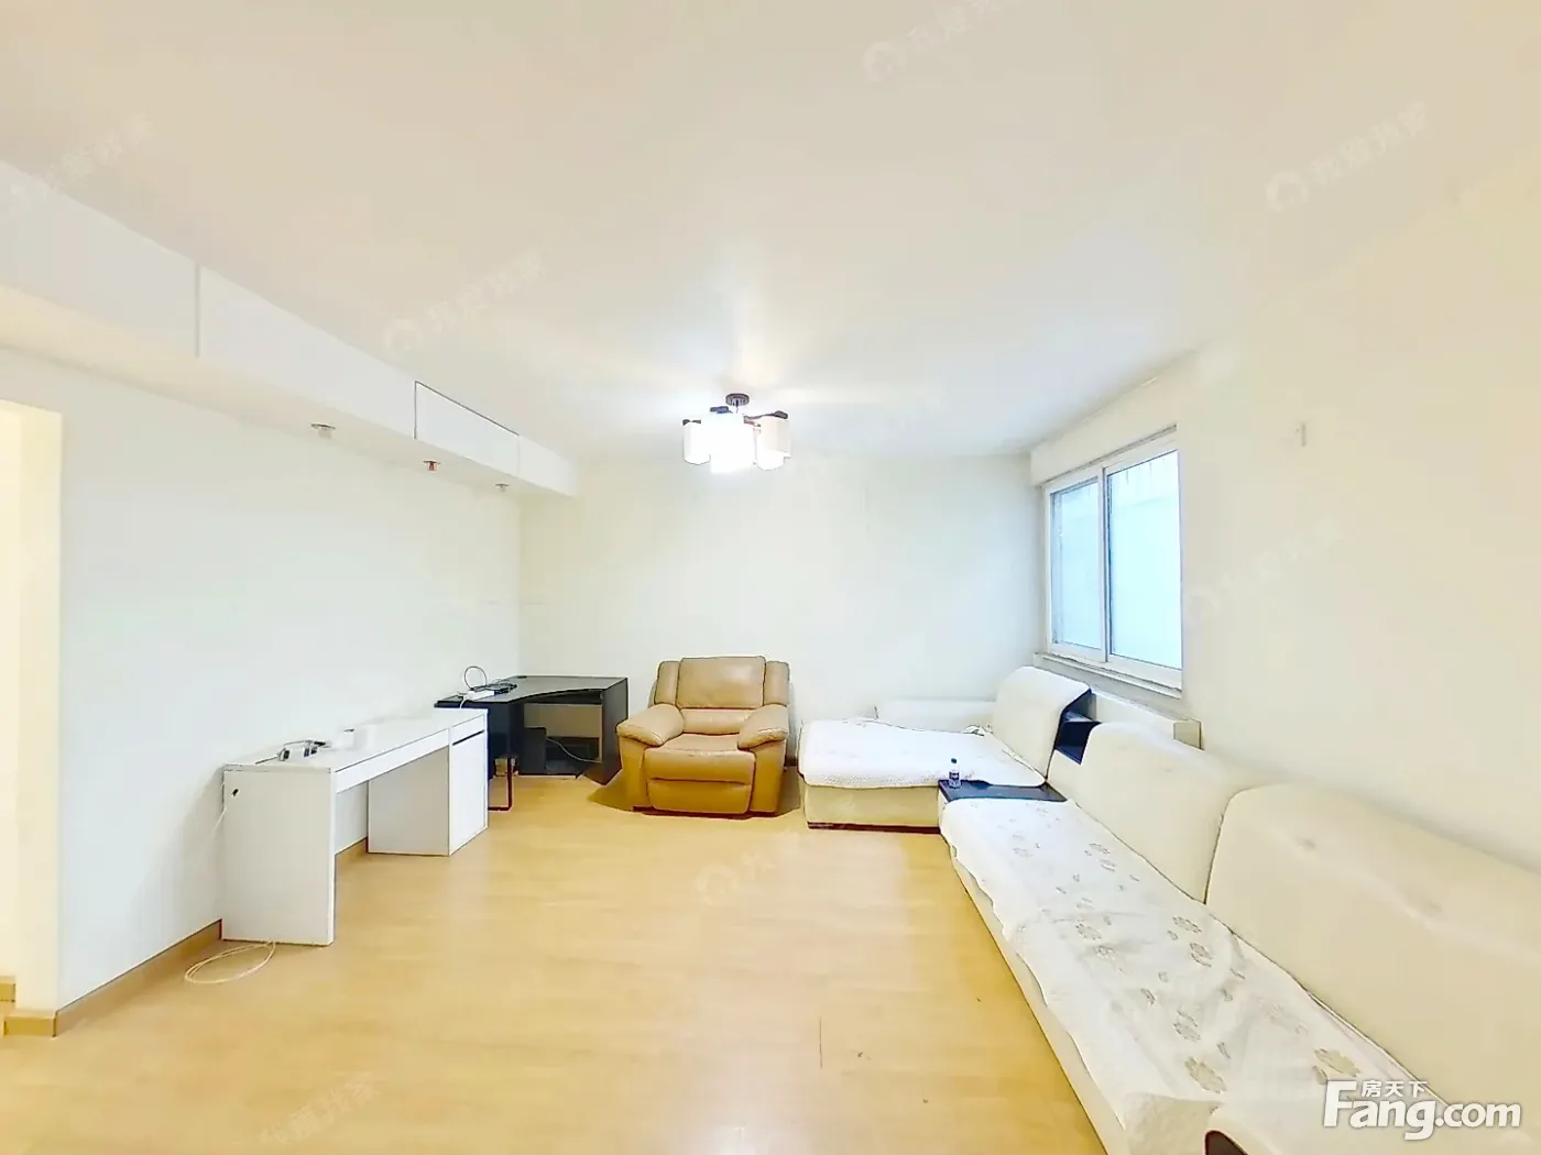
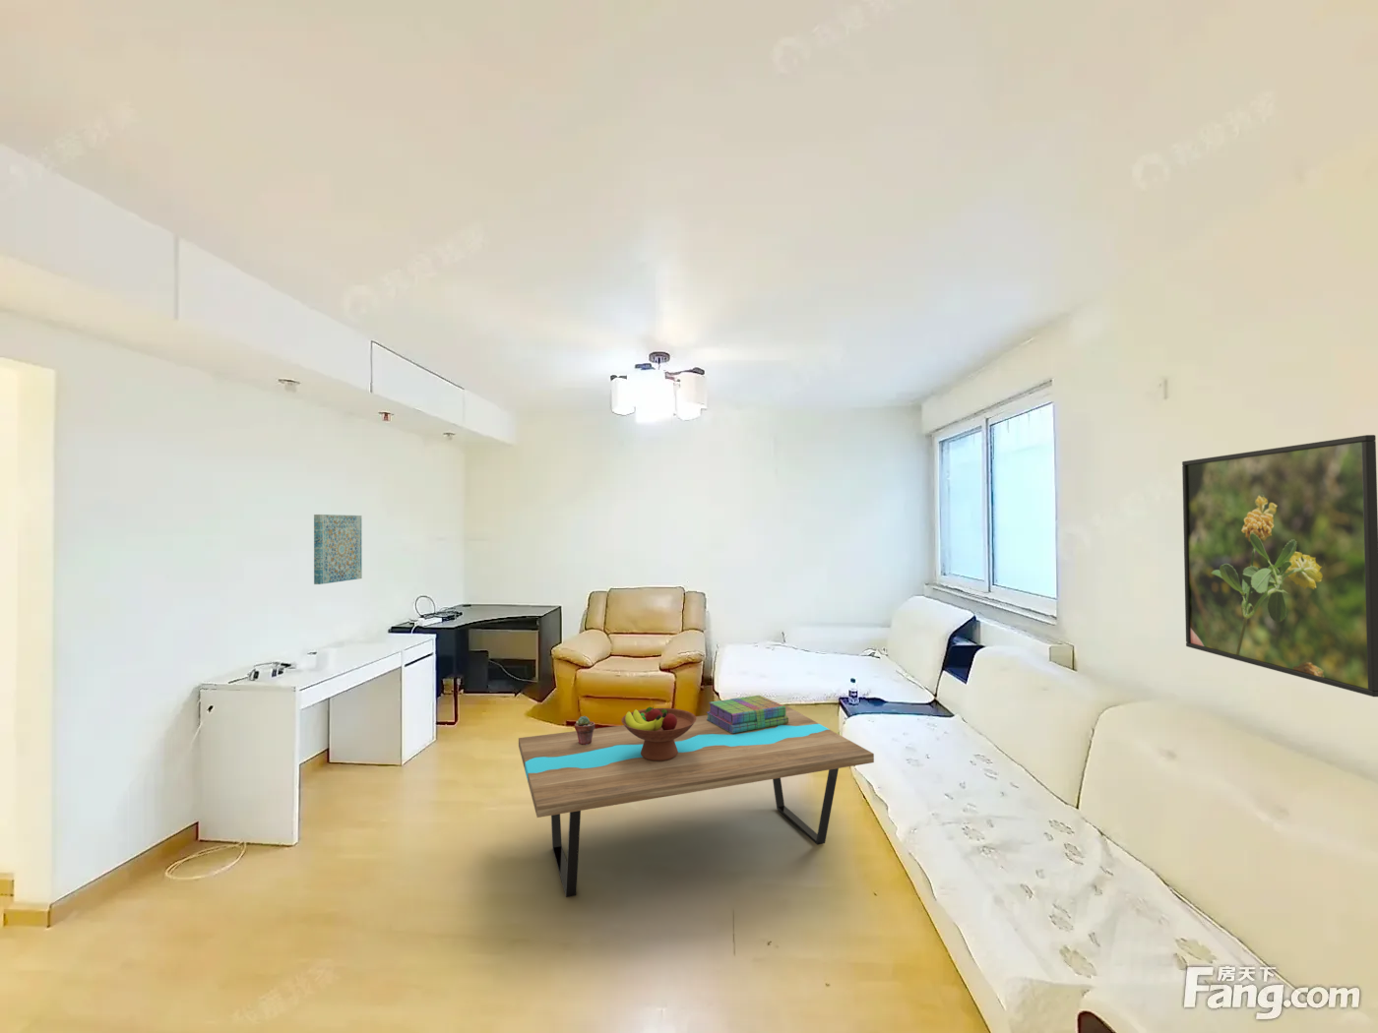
+ wall art [312,513,363,585]
+ potted succulent [574,715,596,744]
+ stack of books [705,694,789,732]
+ fruit bowl [621,705,696,762]
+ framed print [1182,434,1378,698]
+ coffee table [518,705,875,898]
